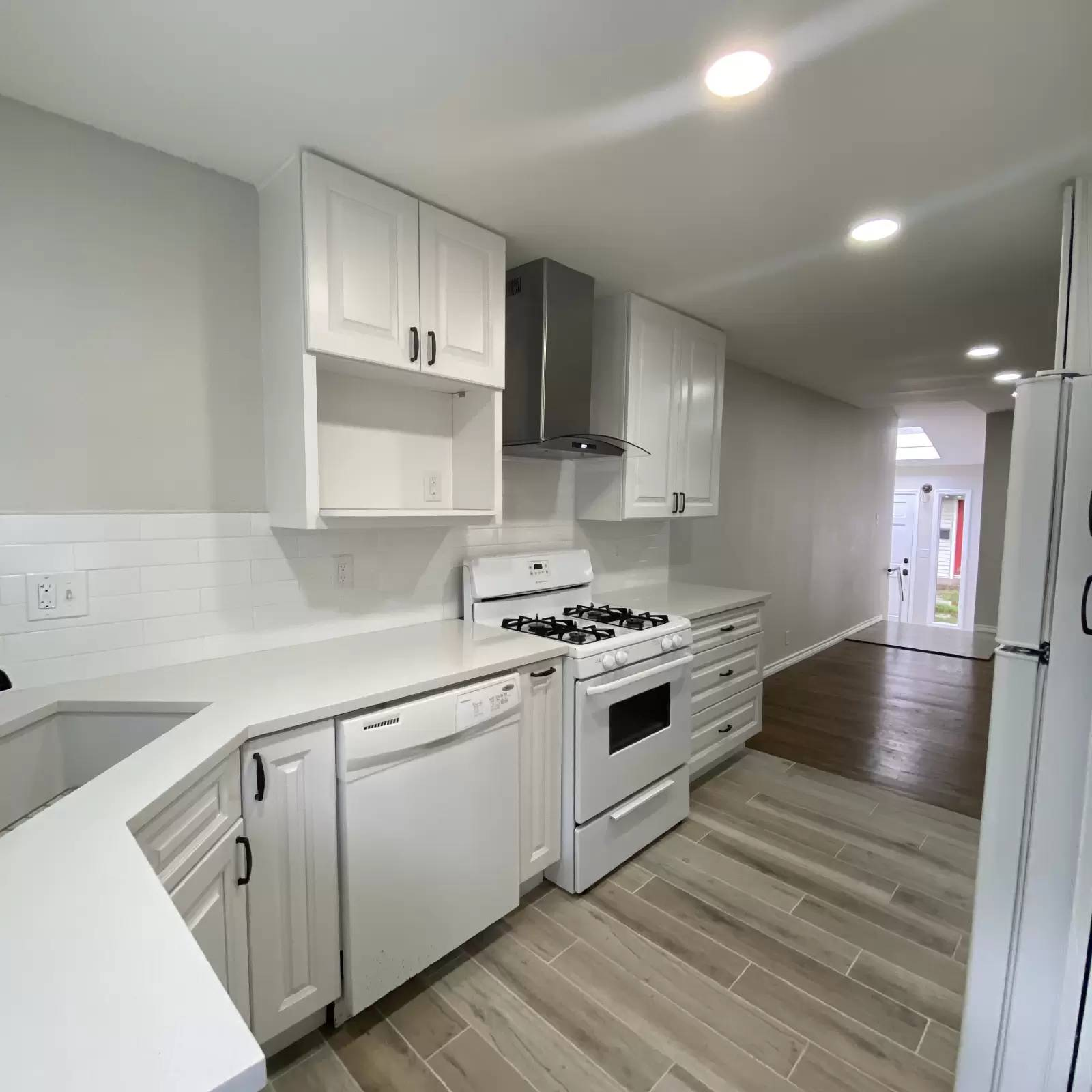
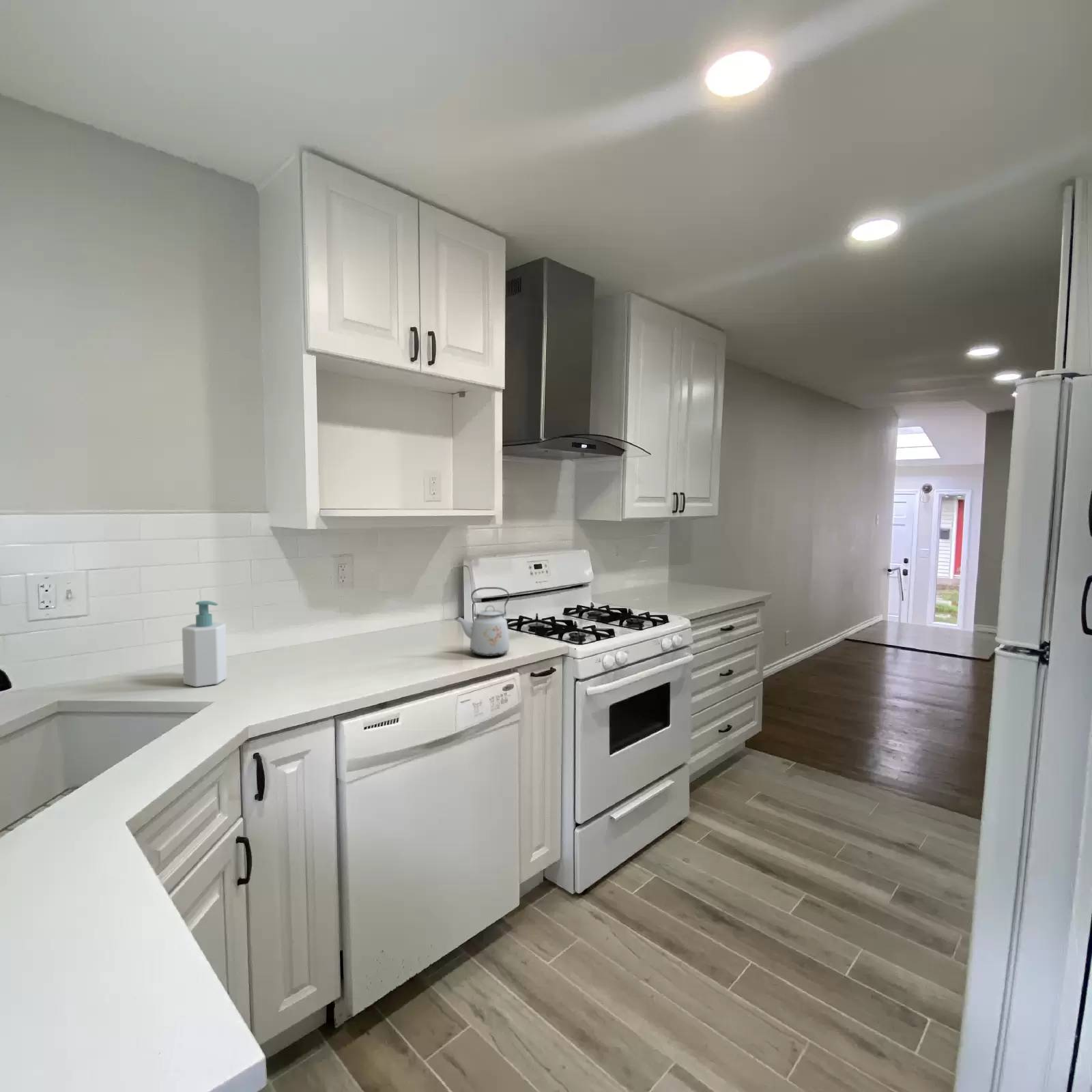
+ soap bottle [182,600,228,687]
+ kettle [454,586,511,657]
